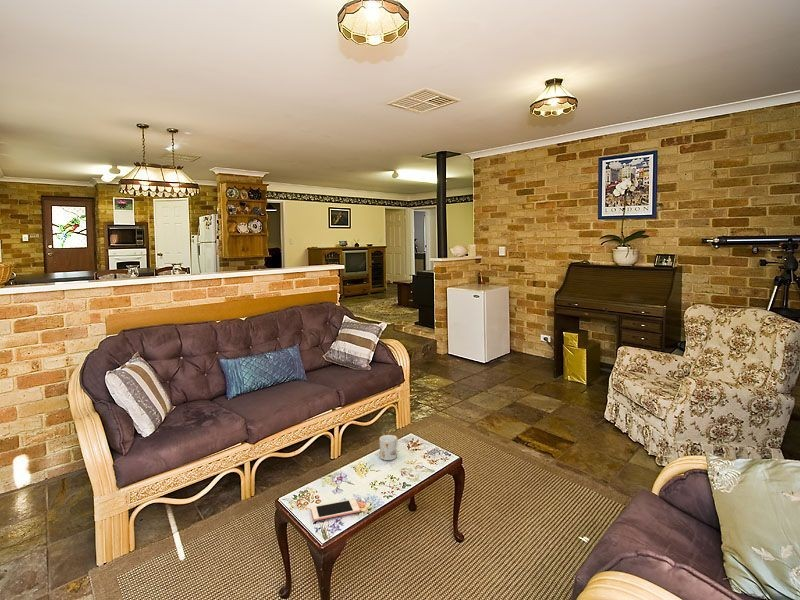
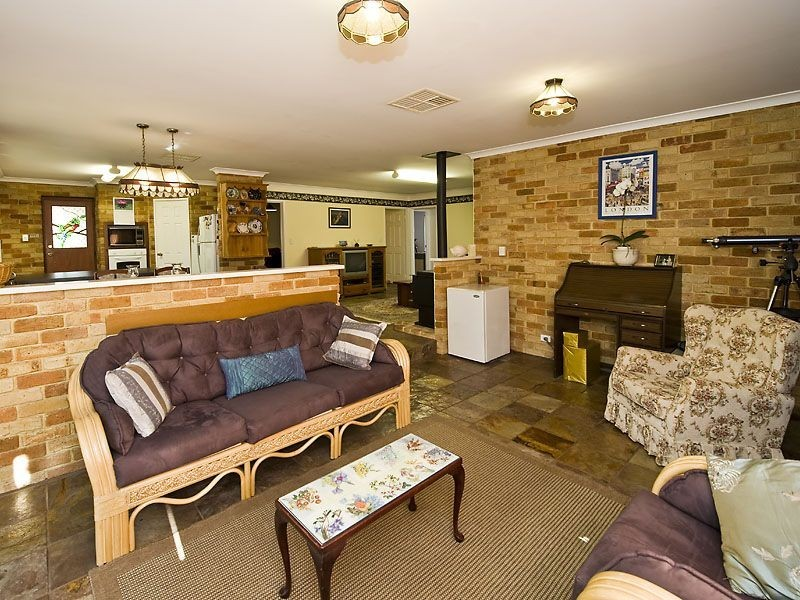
- mug [379,434,399,461]
- cell phone [310,498,361,522]
